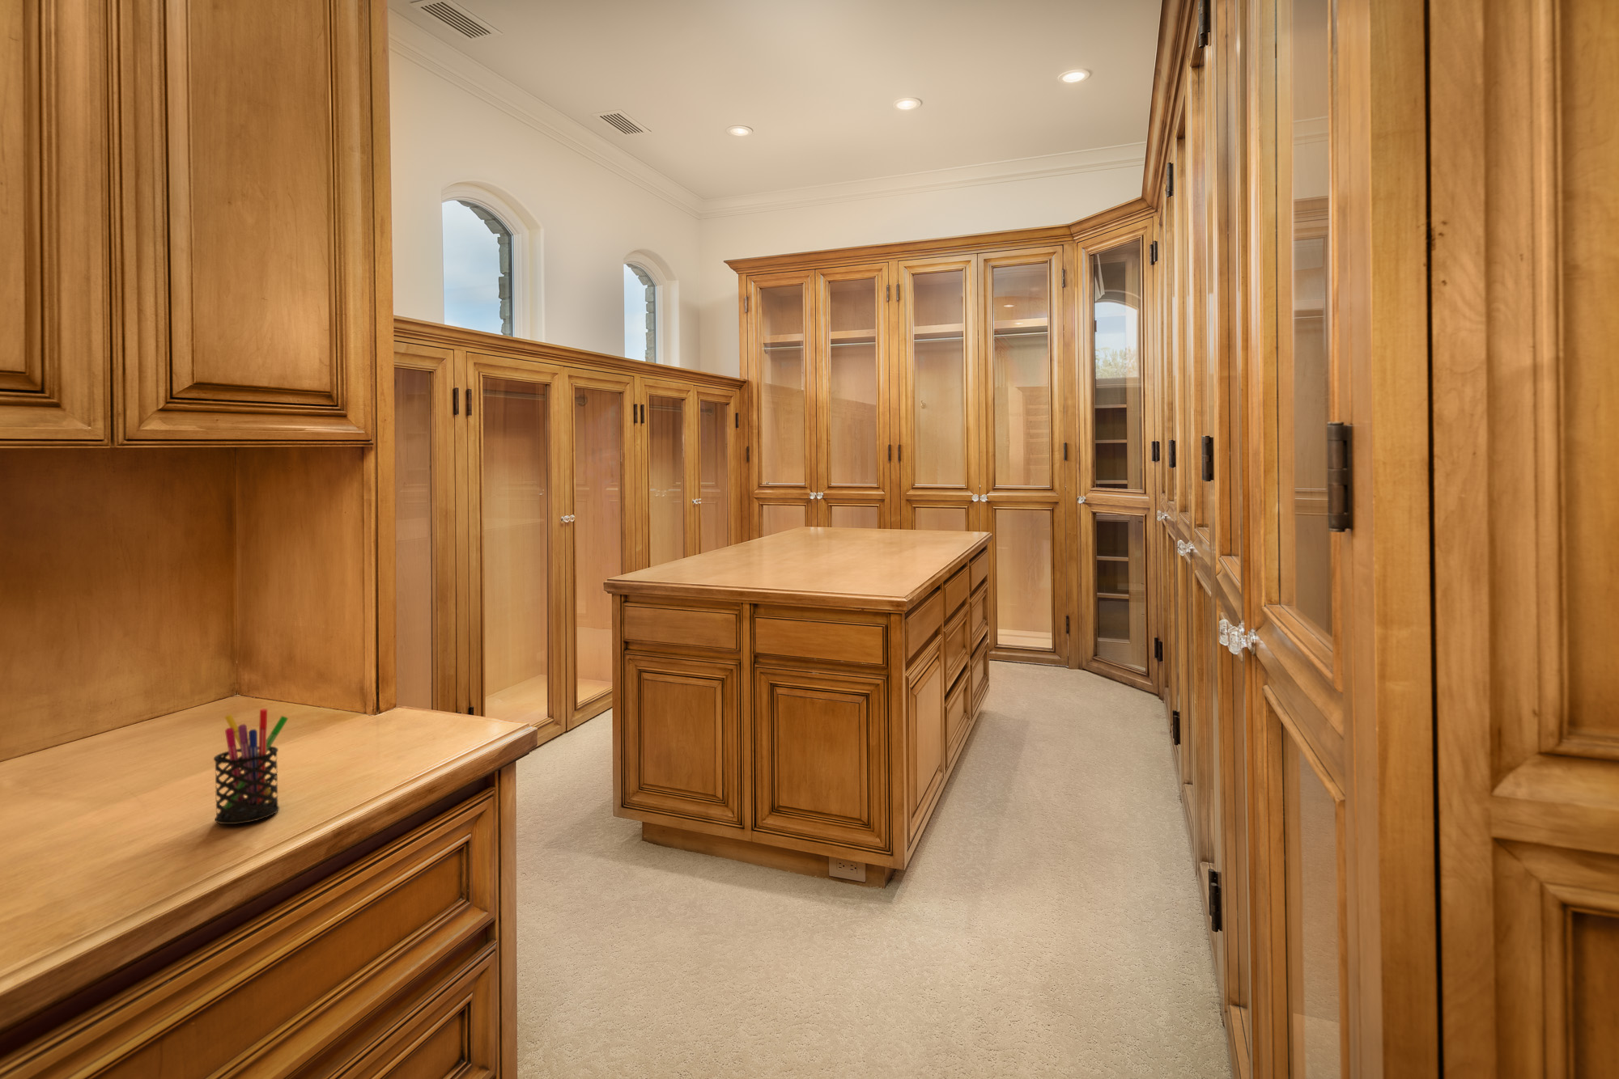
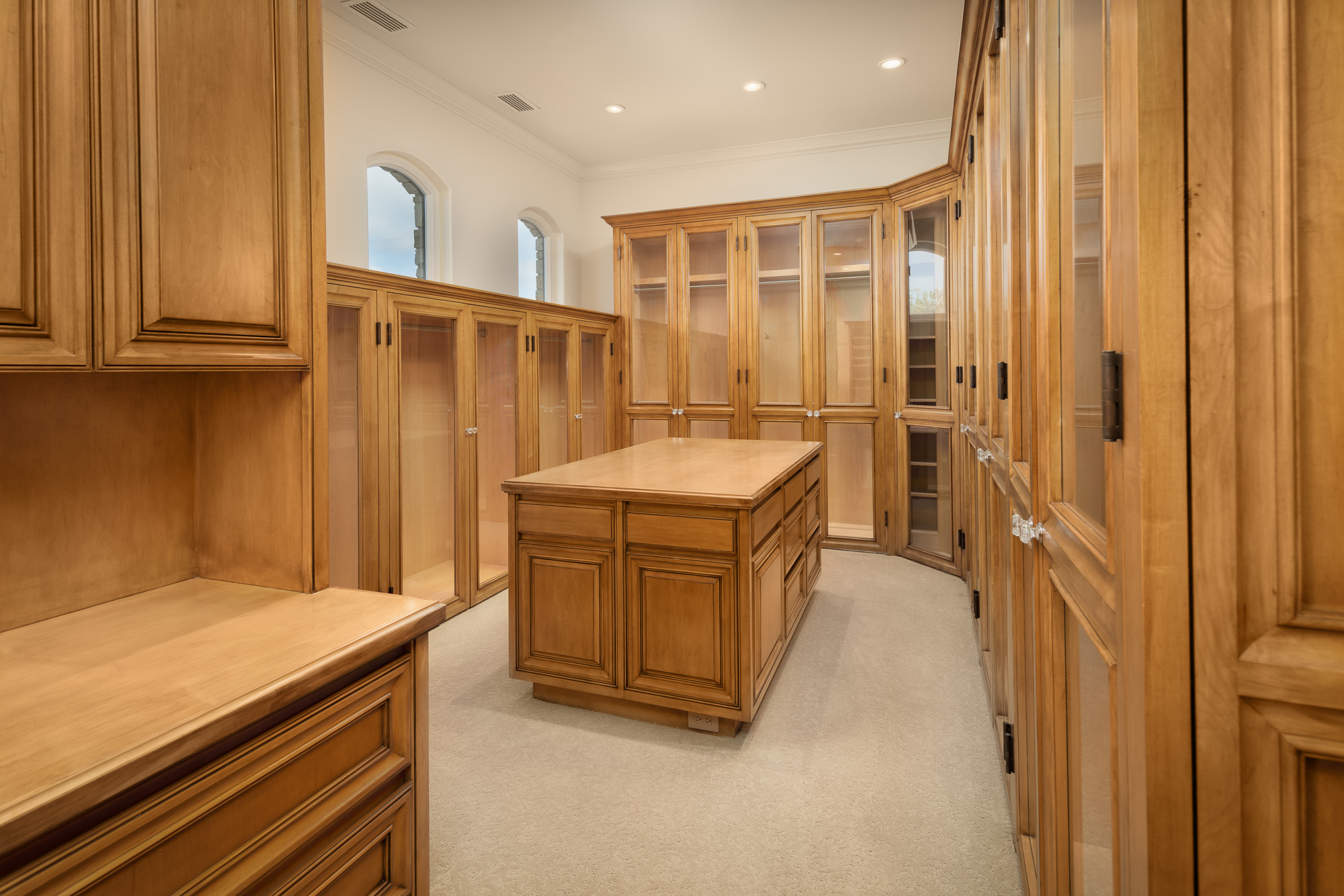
- pen holder [213,708,289,825]
